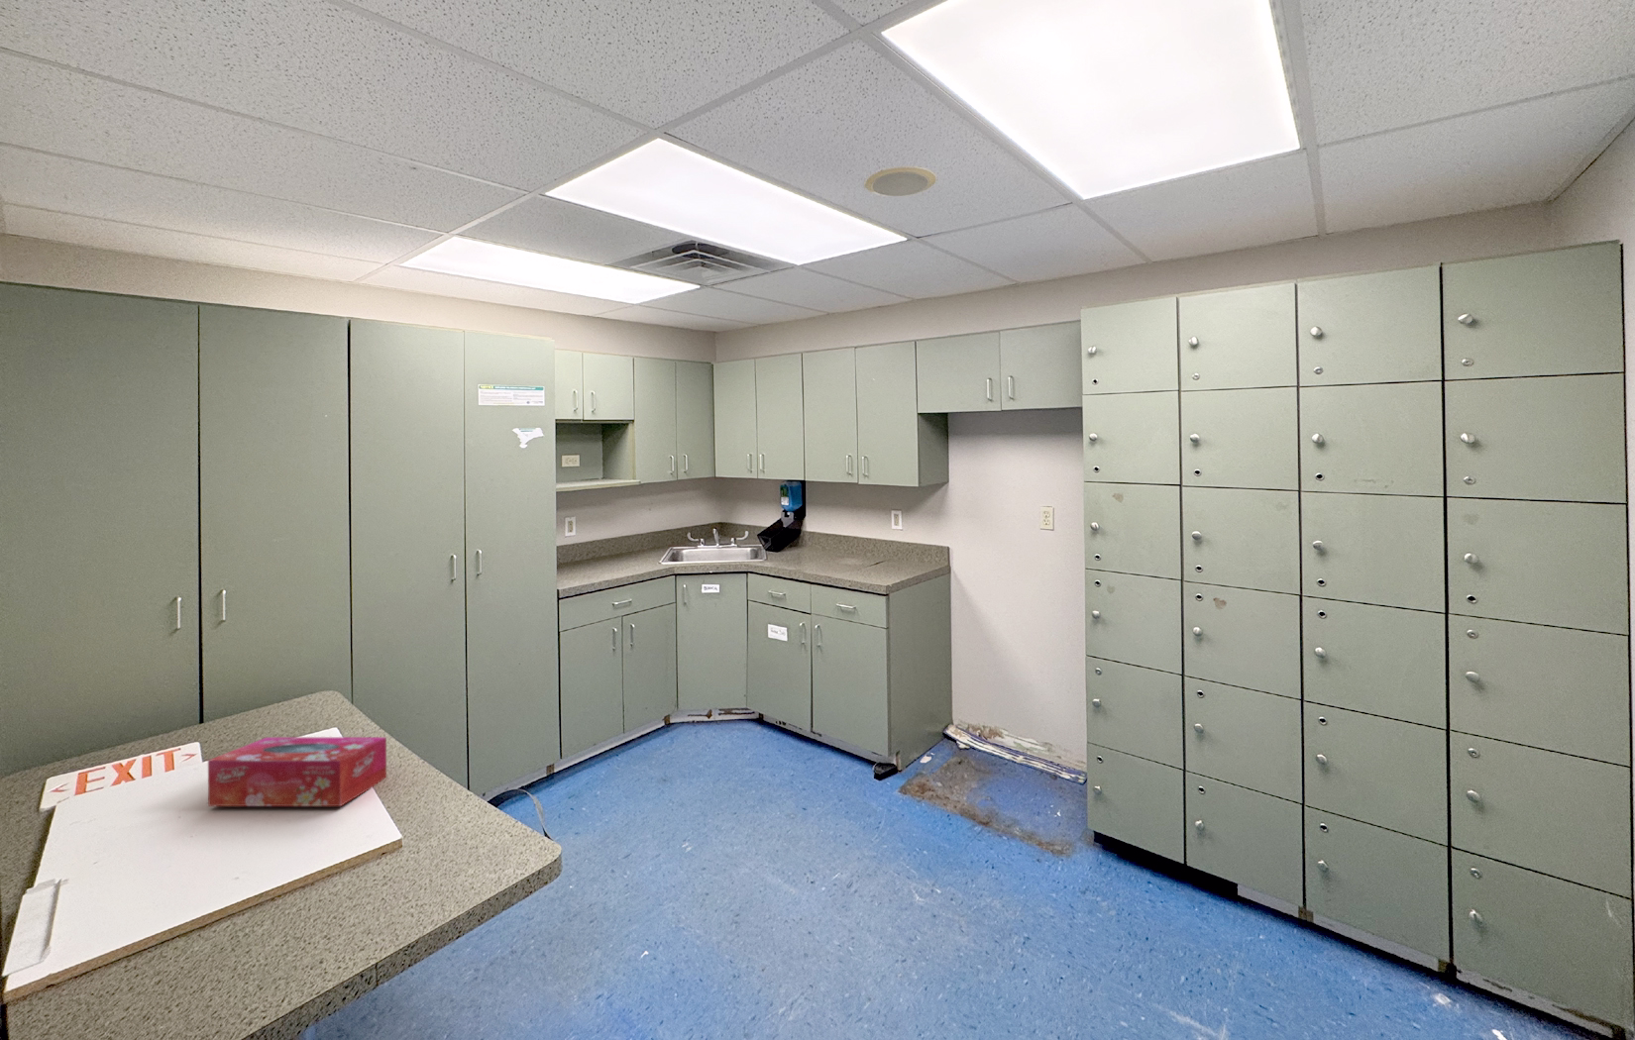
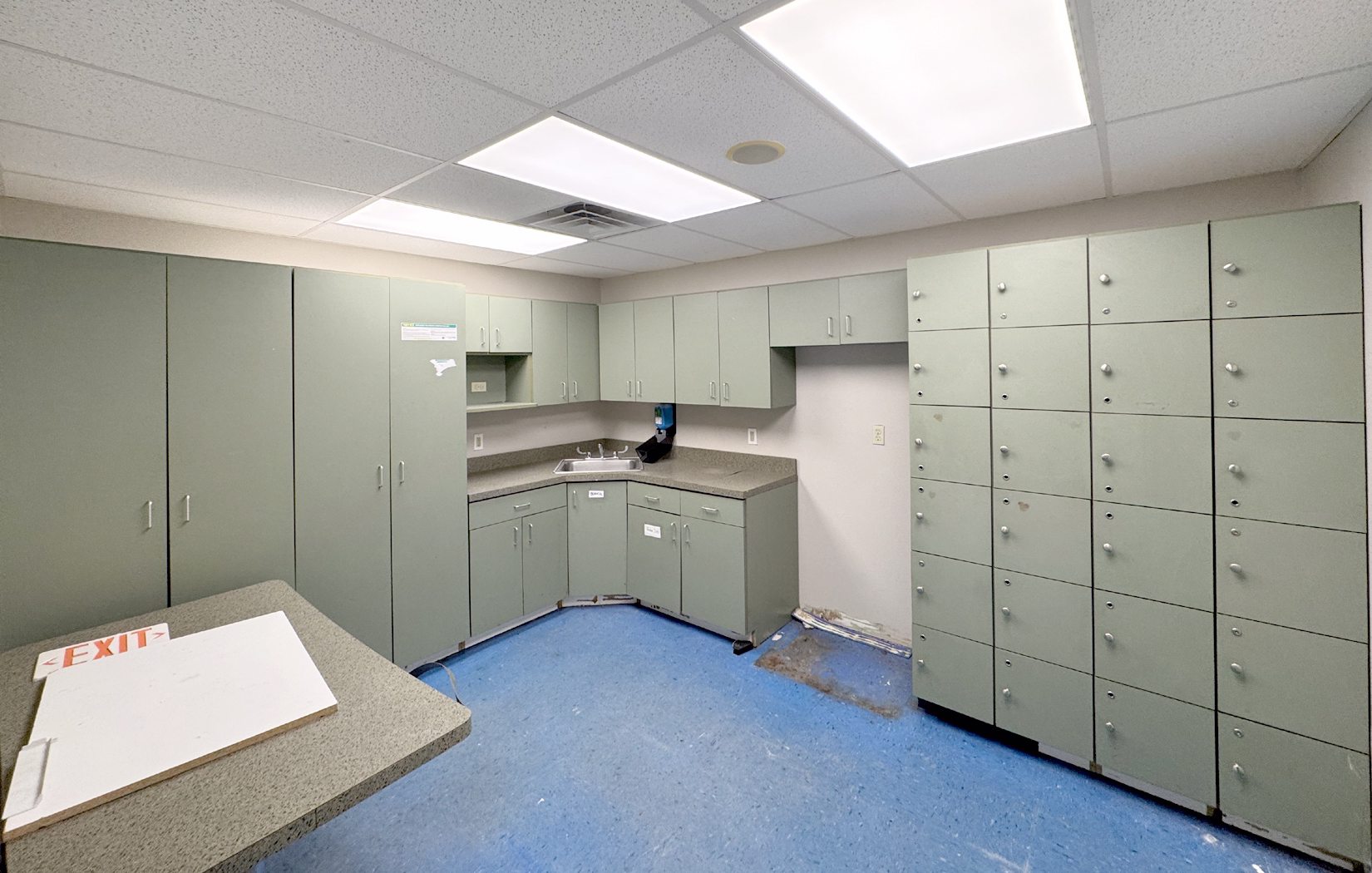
- tissue box [207,736,387,808]
